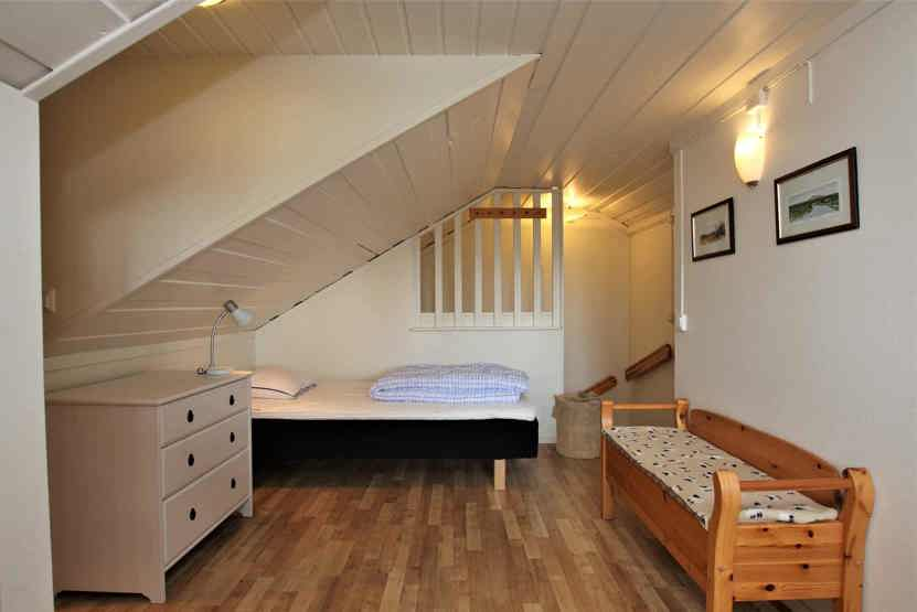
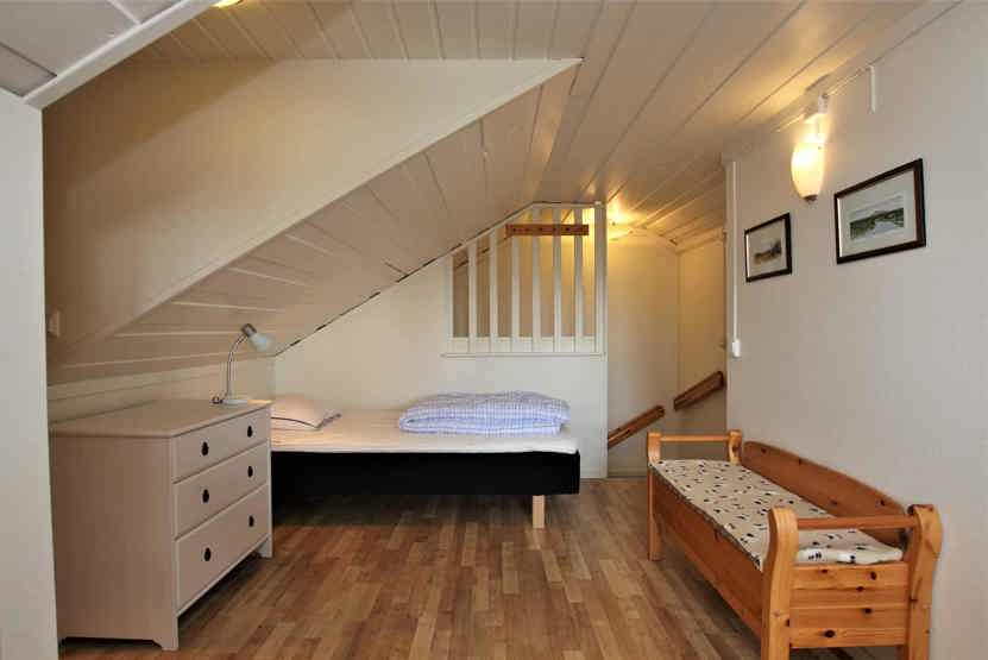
- laundry hamper [550,390,604,460]
